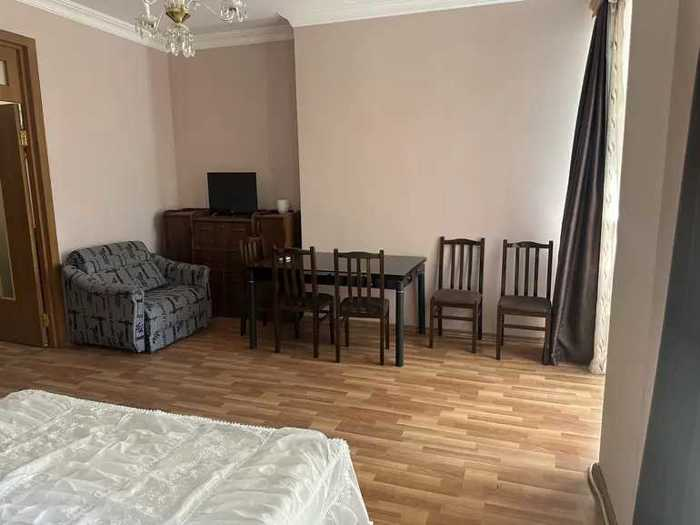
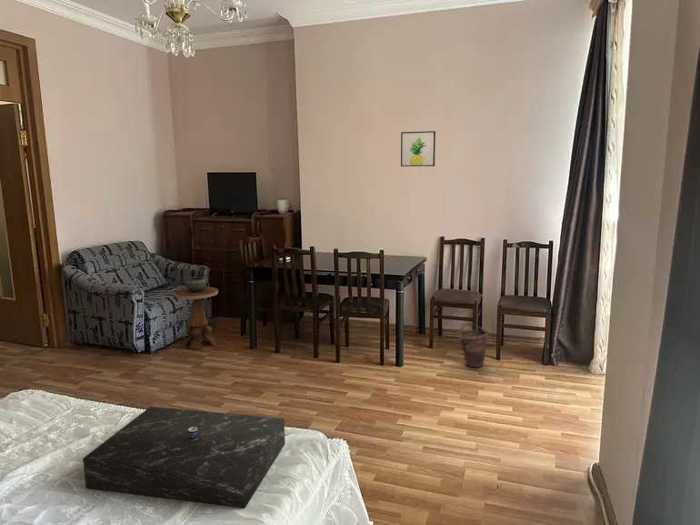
+ wall art [400,130,437,168]
+ bucket [457,323,490,368]
+ side table [174,276,219,350]
+ tray [82,406,286,508]
